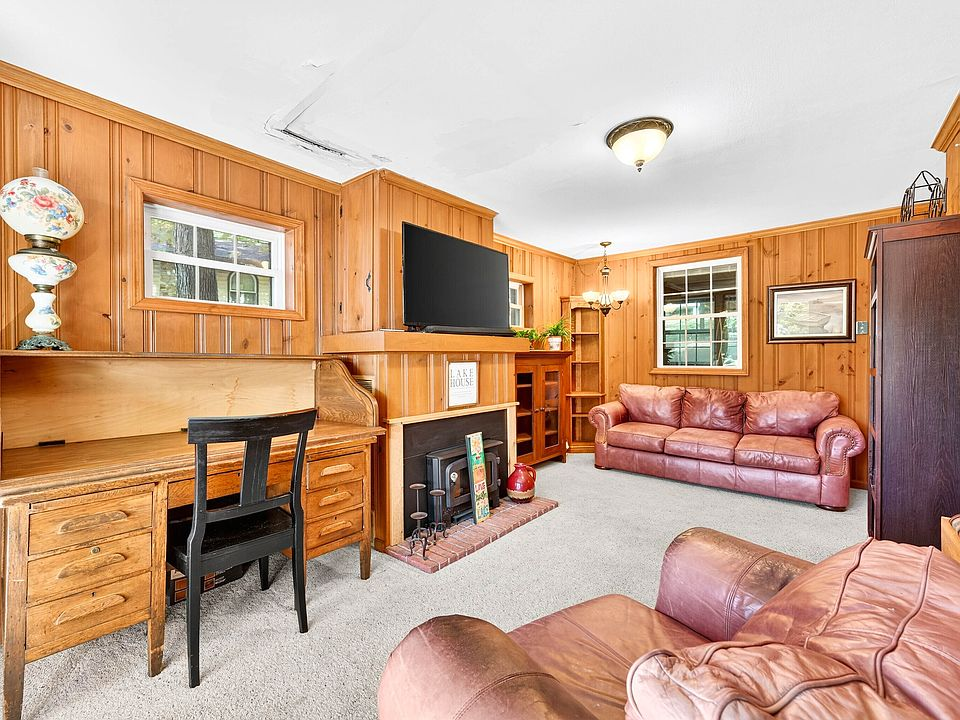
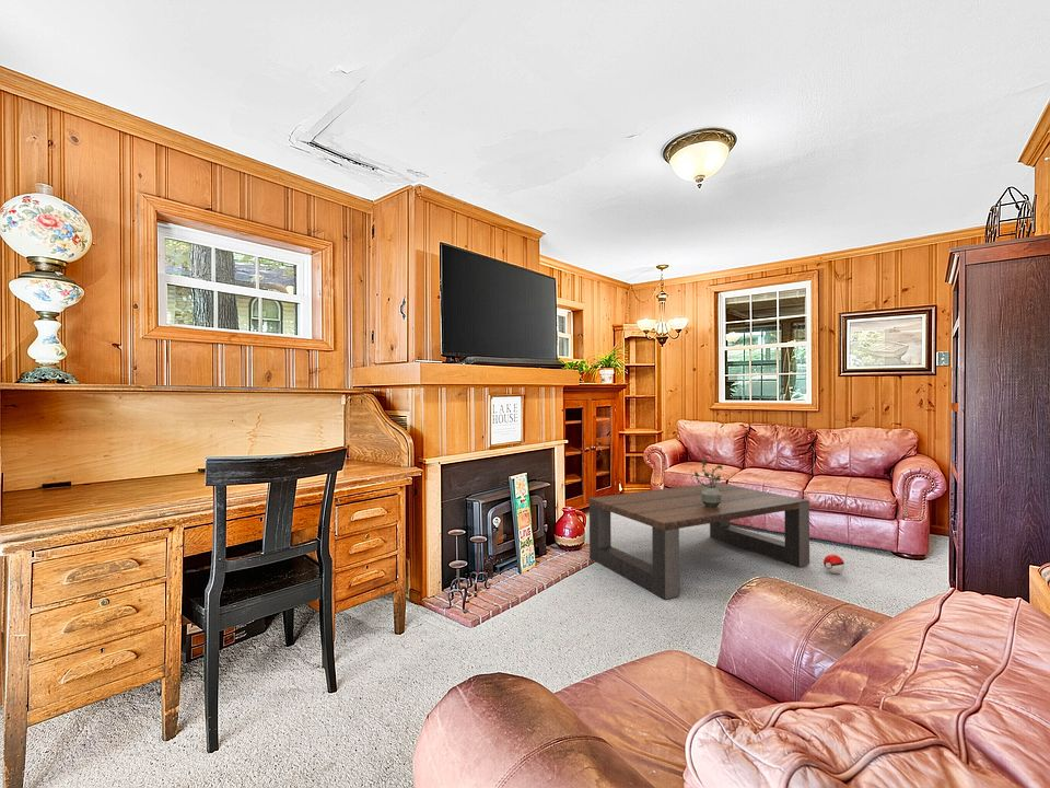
+ coffee table [587,482,810,600]
+ ball [822,554,845,575]
+ potted plant [693,460,724,507]
